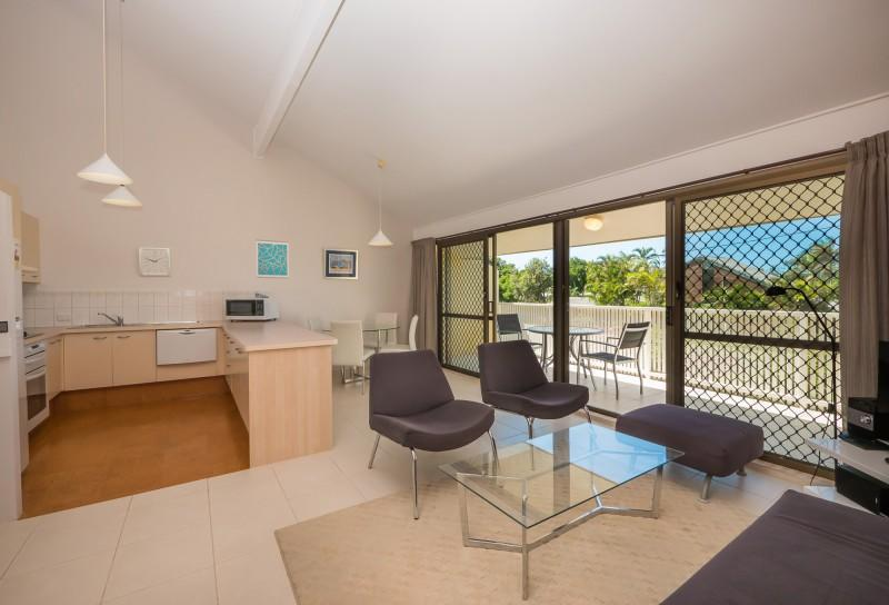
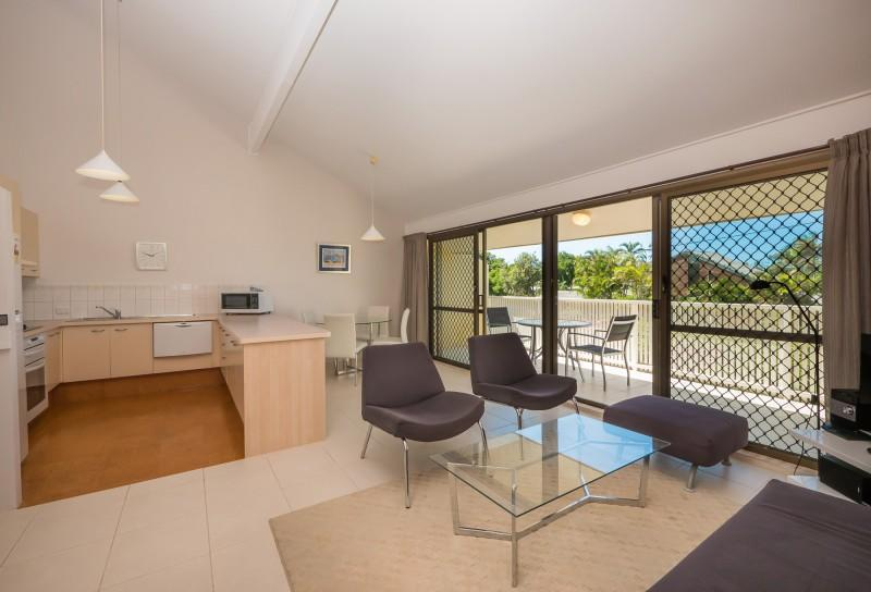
- wall art [256,239,290,279]
